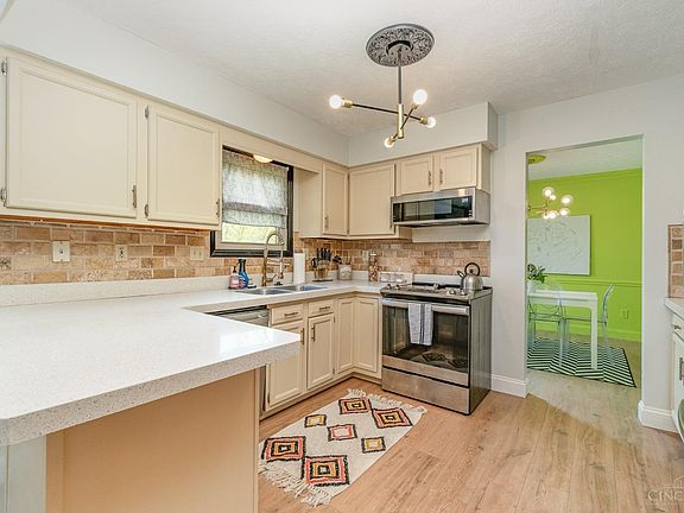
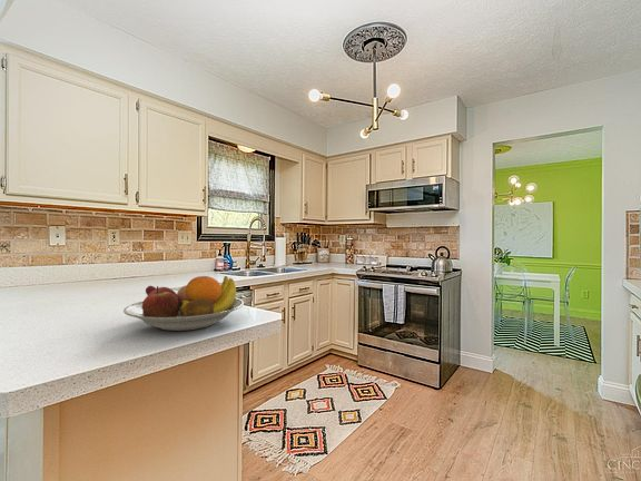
+ fruit bowl [122,275,245,332]
